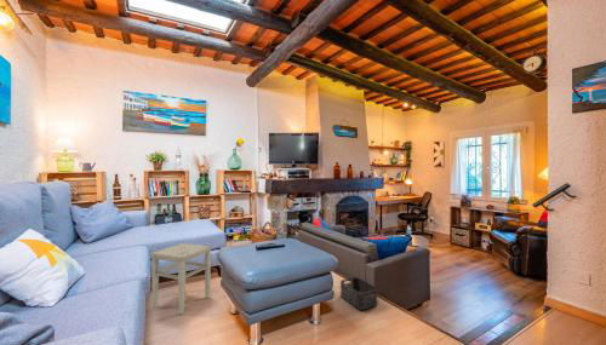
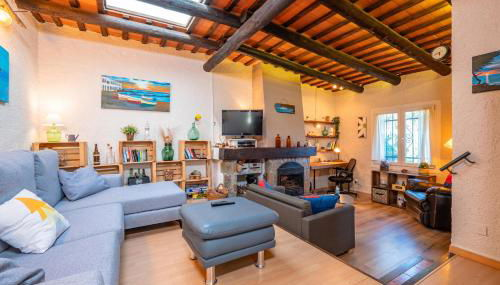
- storage bin [339,276,378,311]
- stool [150,242,212,316]
